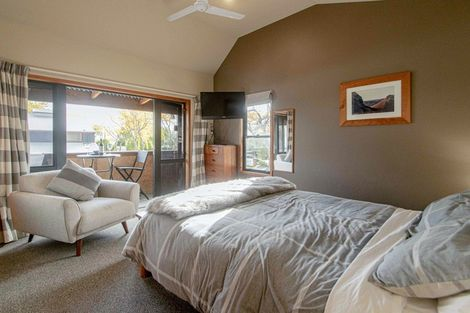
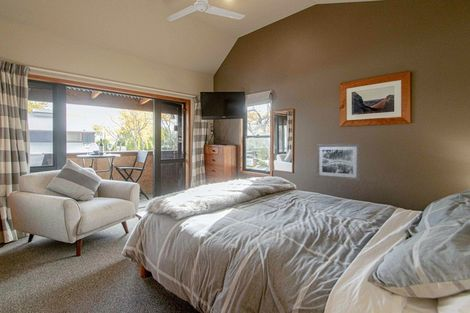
+ wall art [316,143,361,181]
